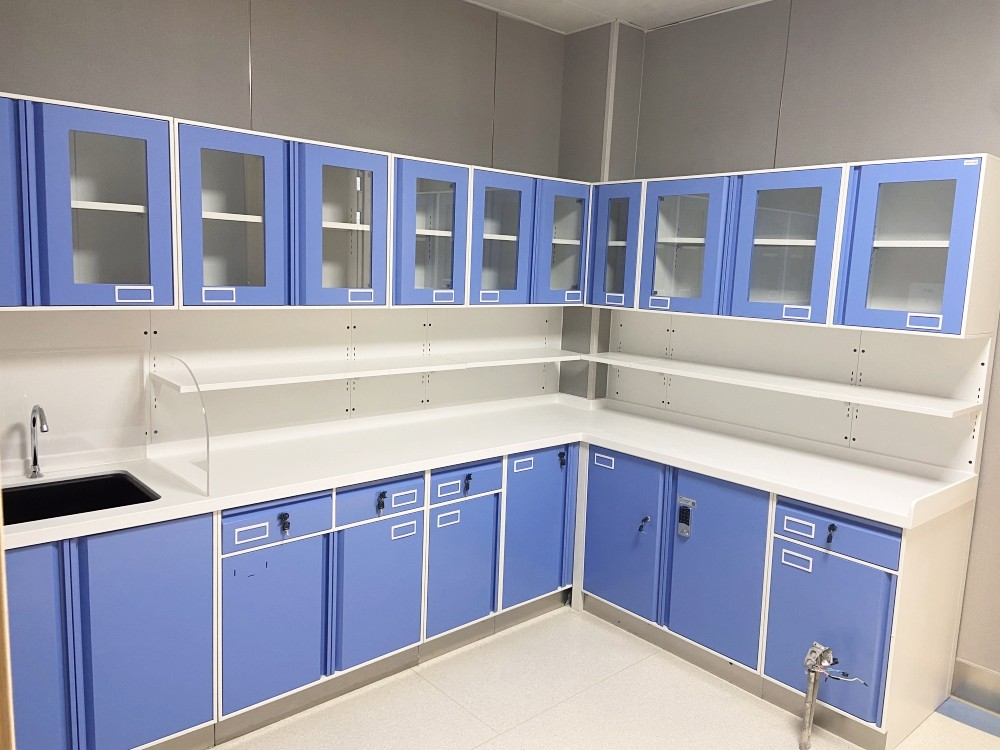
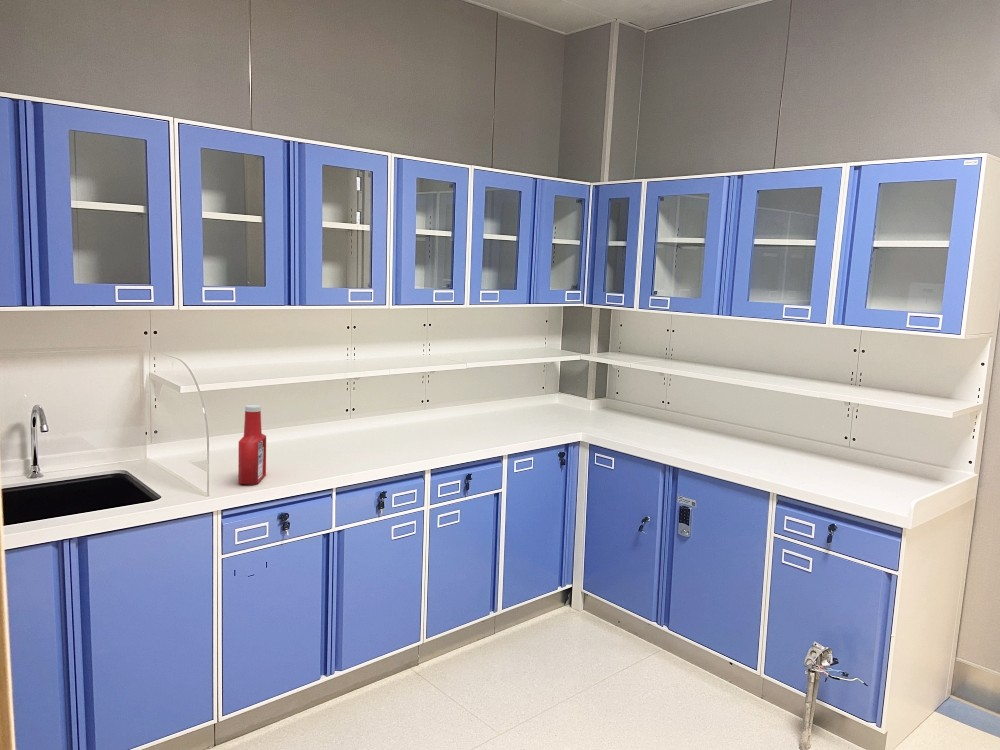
+ soap bottle [237,404,267,485]
